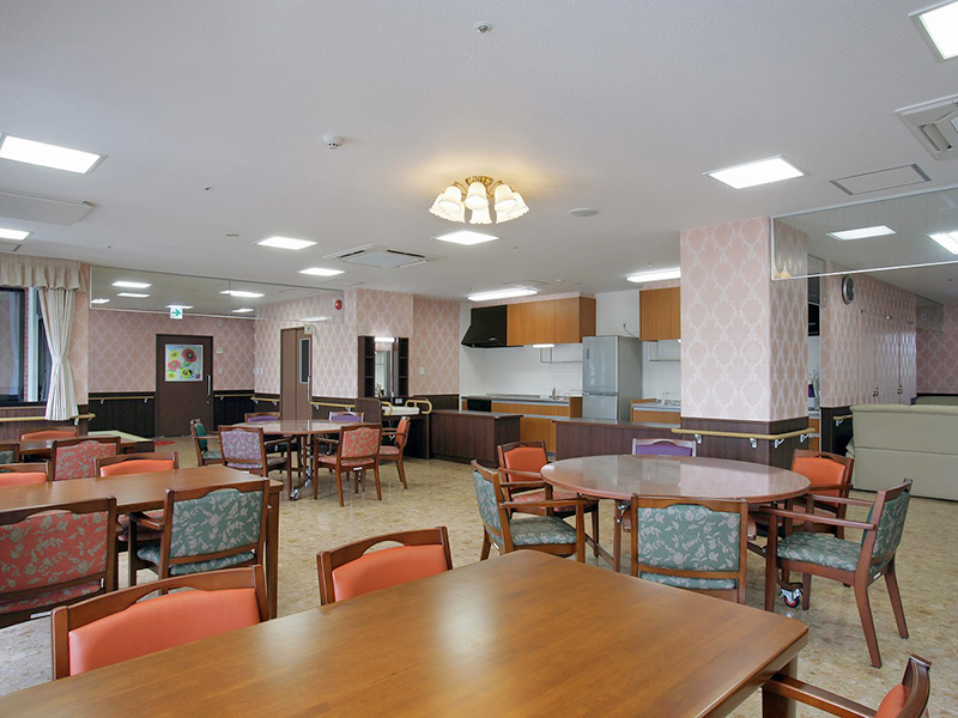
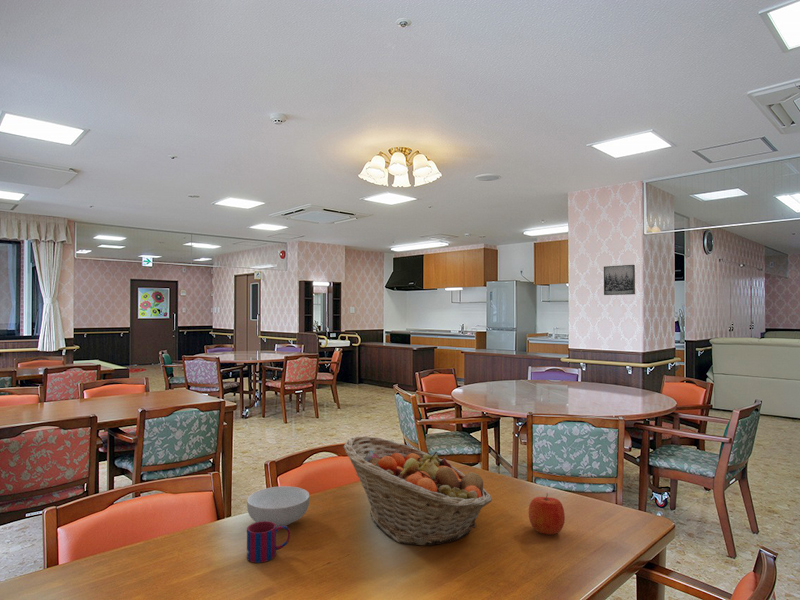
+ mug [246,521,291,564]
+ fruit basket [342,435,493,547]
+ apple [528,493,566,535]
+ wall art [603,264,636,296]
+ cereal bowl [246,485,311,528]
